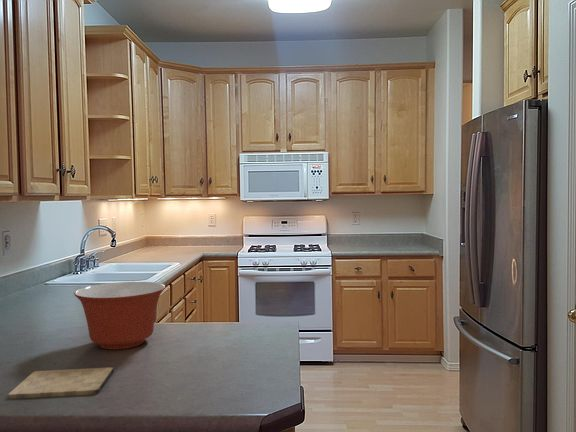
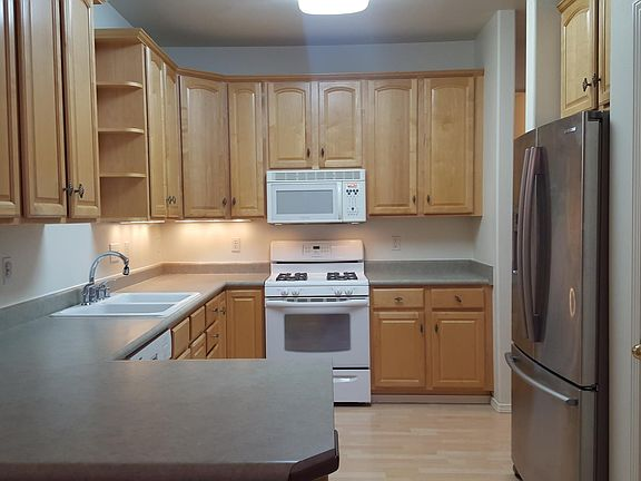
- mixing bowl [73,281,166,350]
- cutting board [7,367,114,400]
